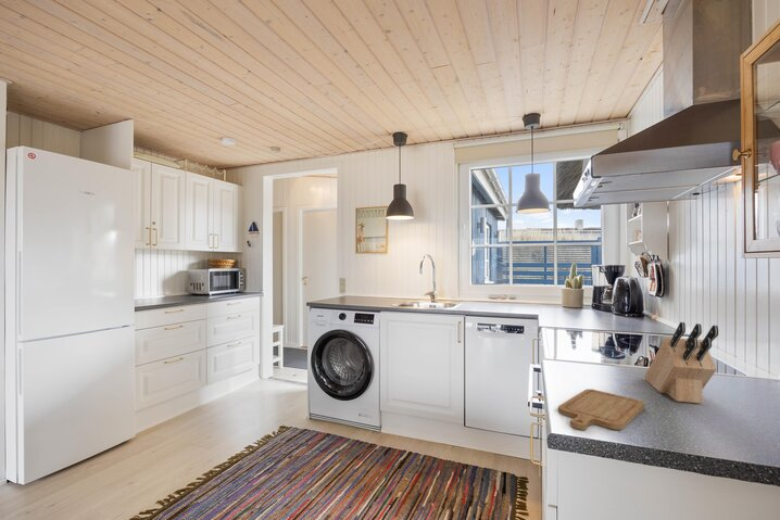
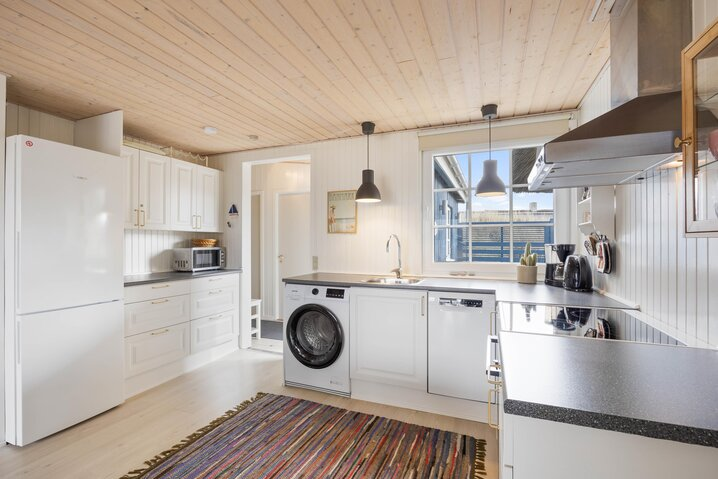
- chopping board [557,388,645,431]
- knife block [643,321,719,405]
